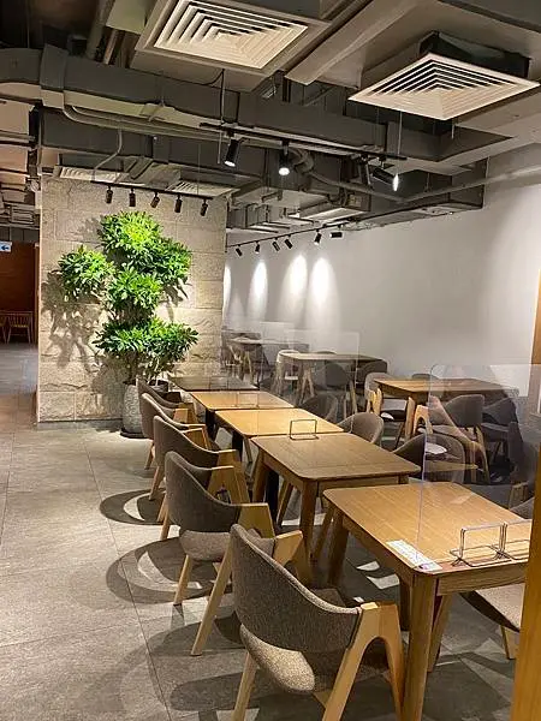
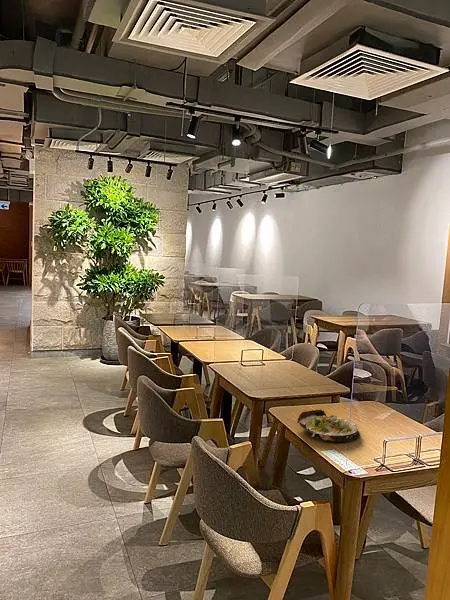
+ salad plate [296,408,361,443]
